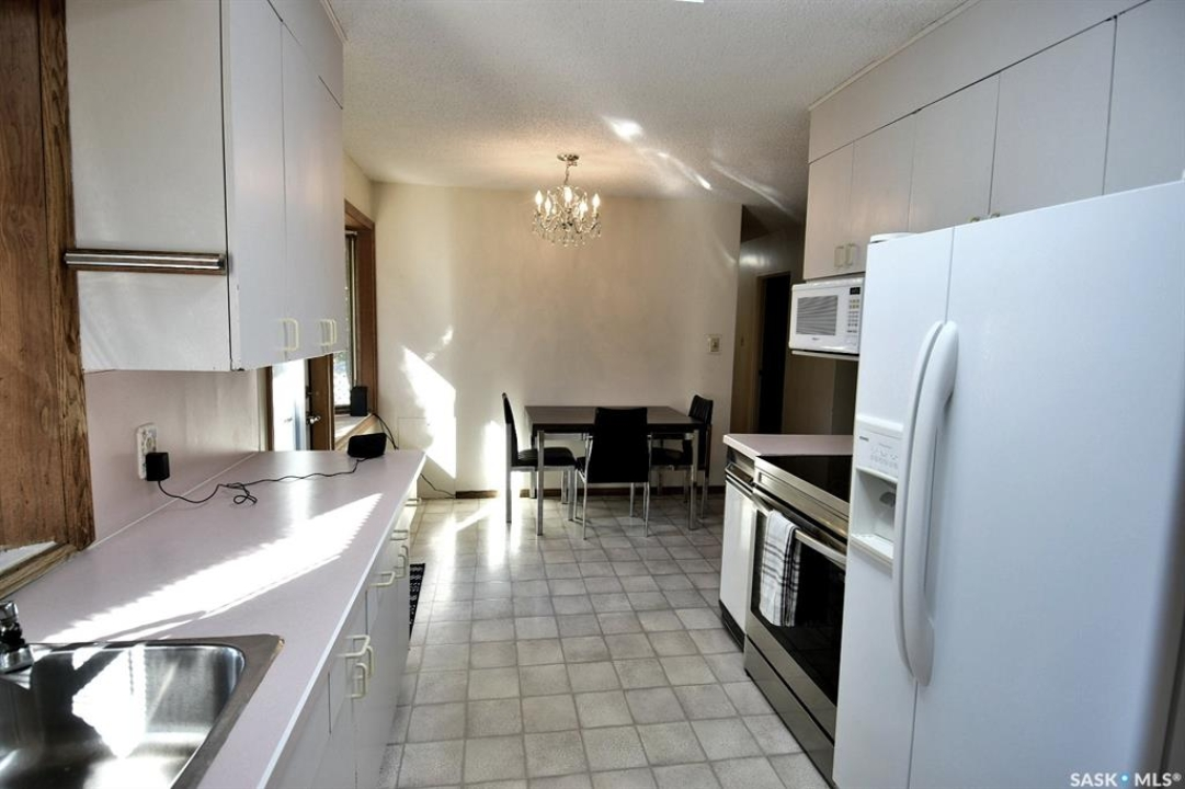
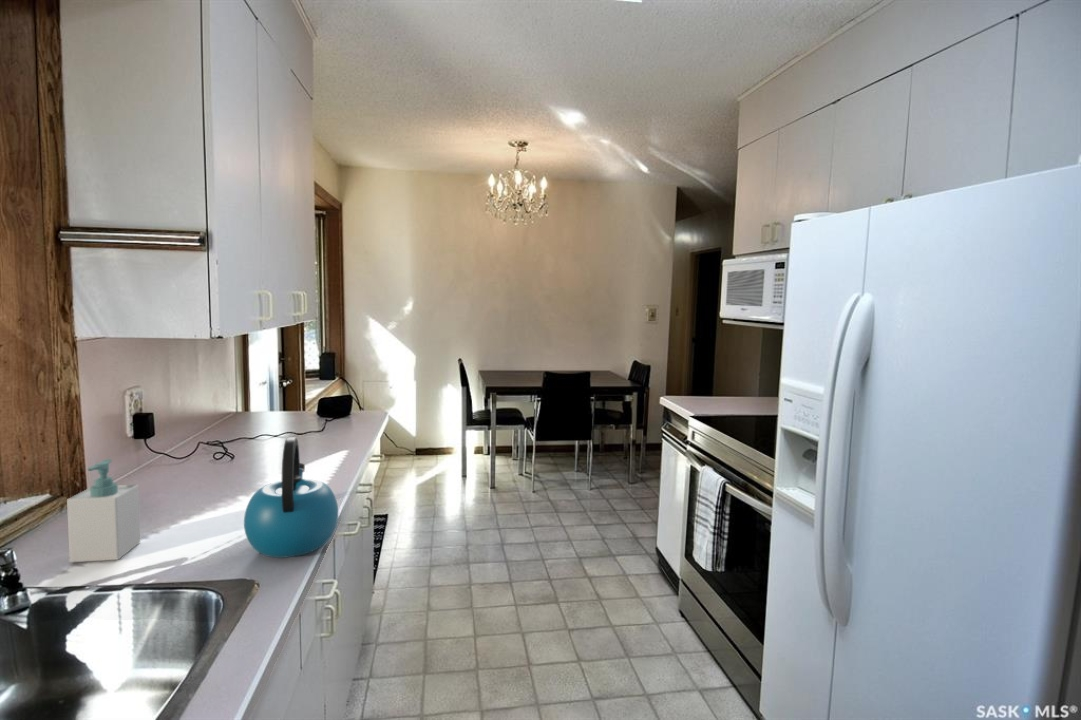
+ kettle [243,436,339,559]
+ soap bottle [66,458,141,563]
